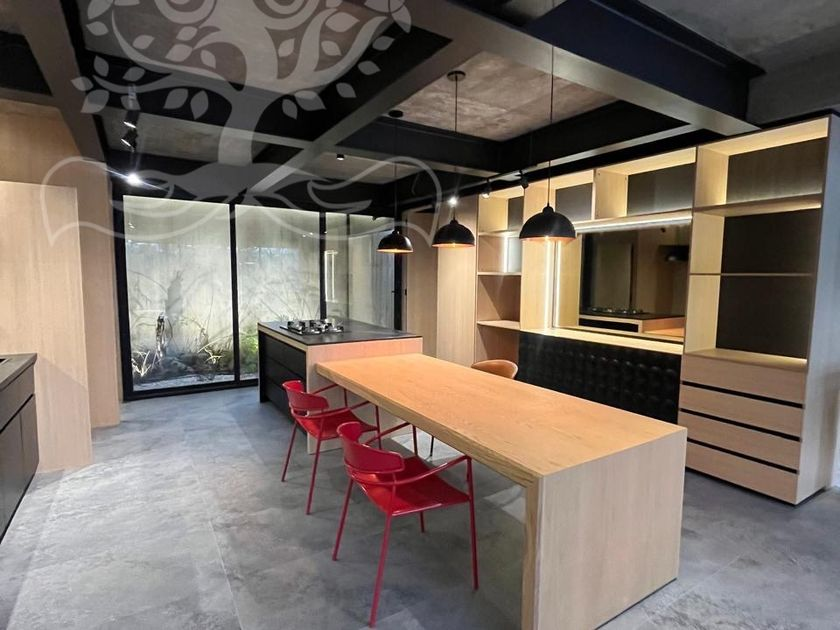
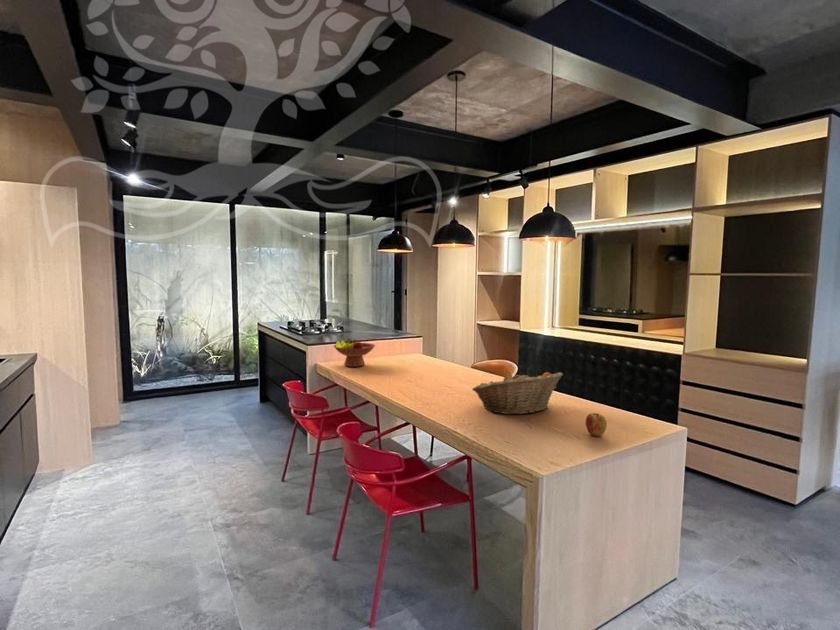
+ fruit basket [471,371,564,415]
+ apple [585,412,608,437]
+ fruit bowl [333,338,376,368]
